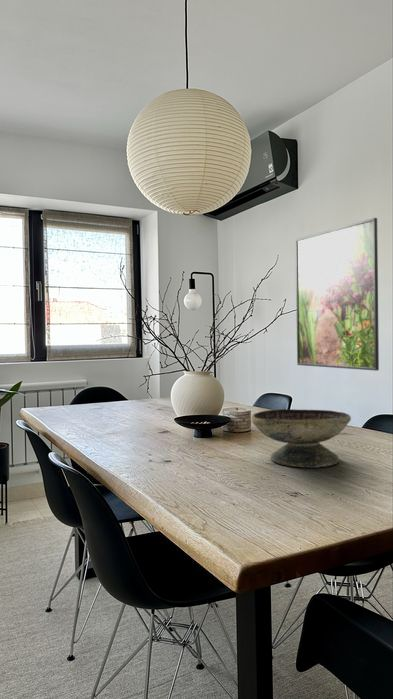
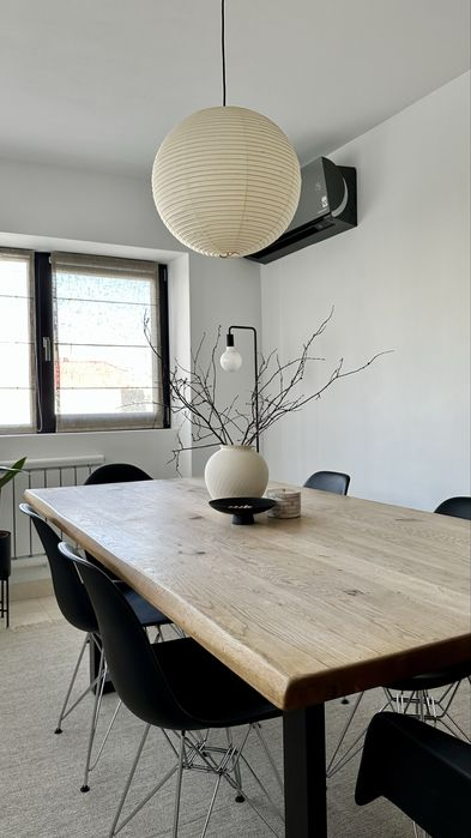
- decorative bowl [250,408,352,469]
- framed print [295,217,380,372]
